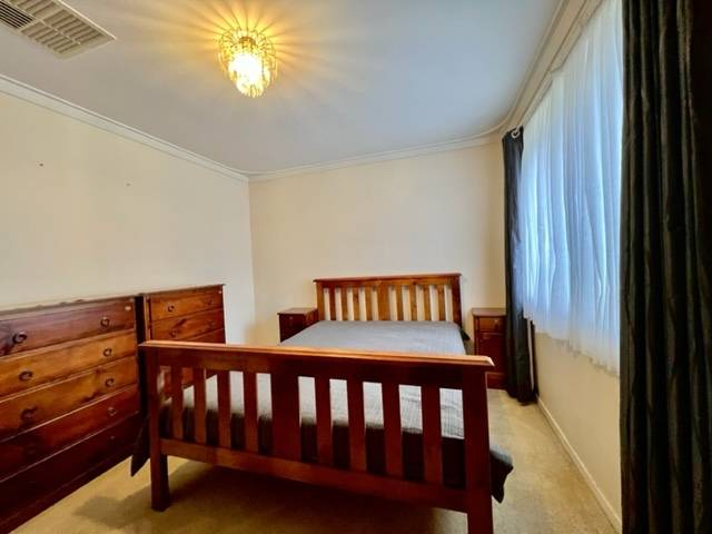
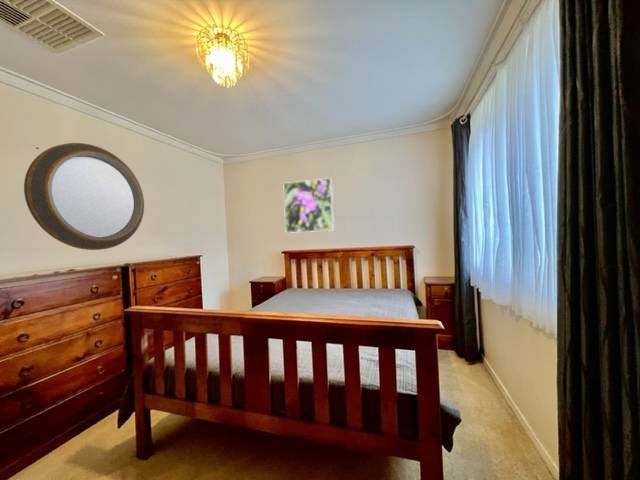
+ home mirror [23,142,145,251]
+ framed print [282,177,335,234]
